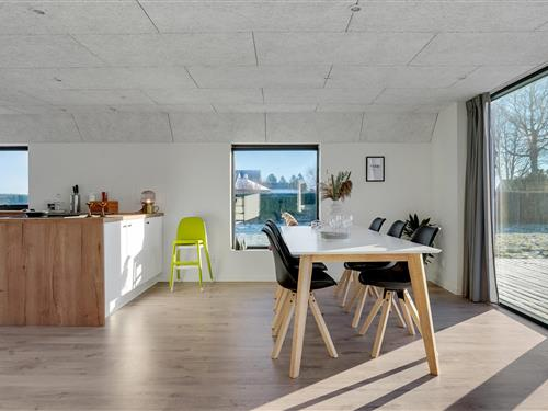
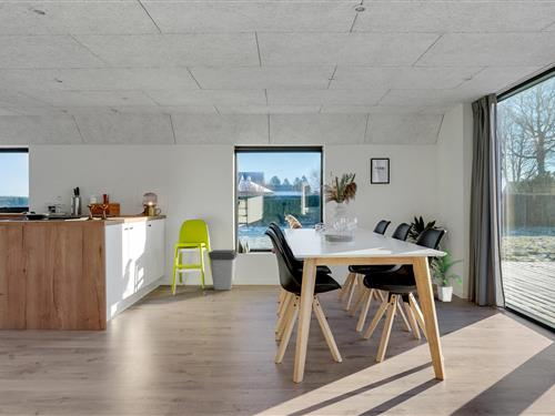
+ trash can [208,248,239,291]
+ indoor plant [428,248,466,303]
